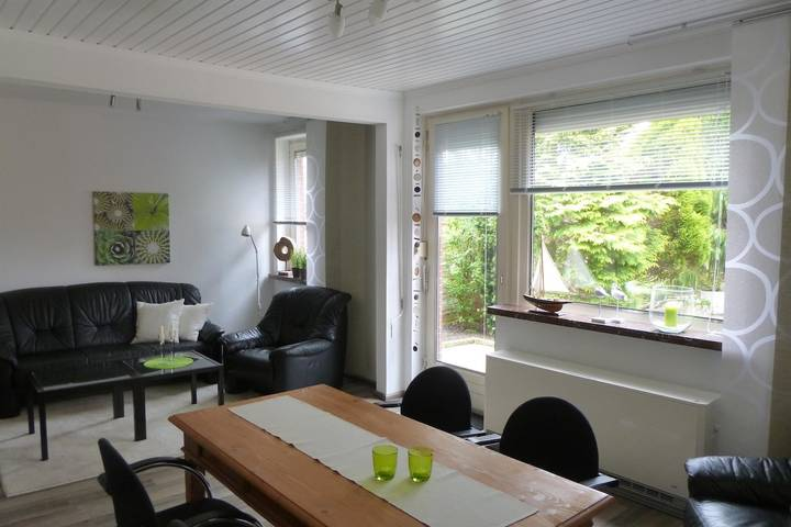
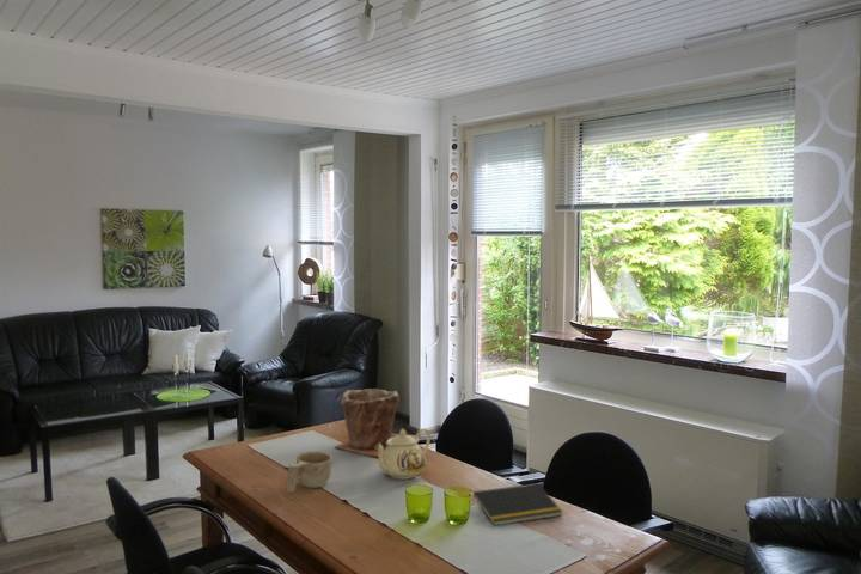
+ teapot [375,427,432,481]
+ plant pot [334,387,401,458]
+ notepad [471,482,563,527]
+ cup [286,451,334,494]
